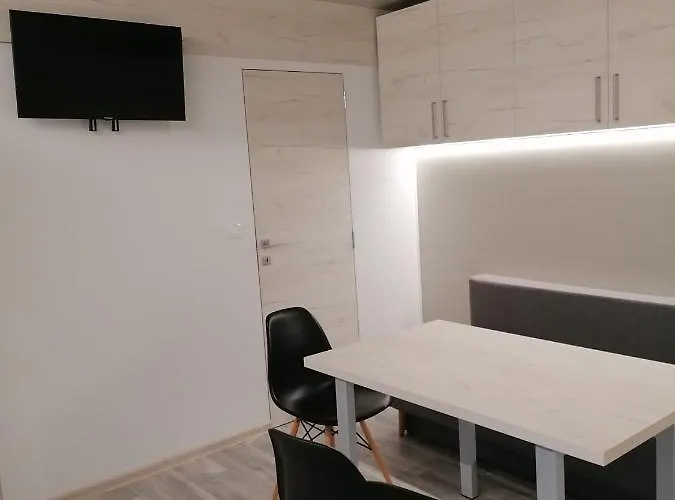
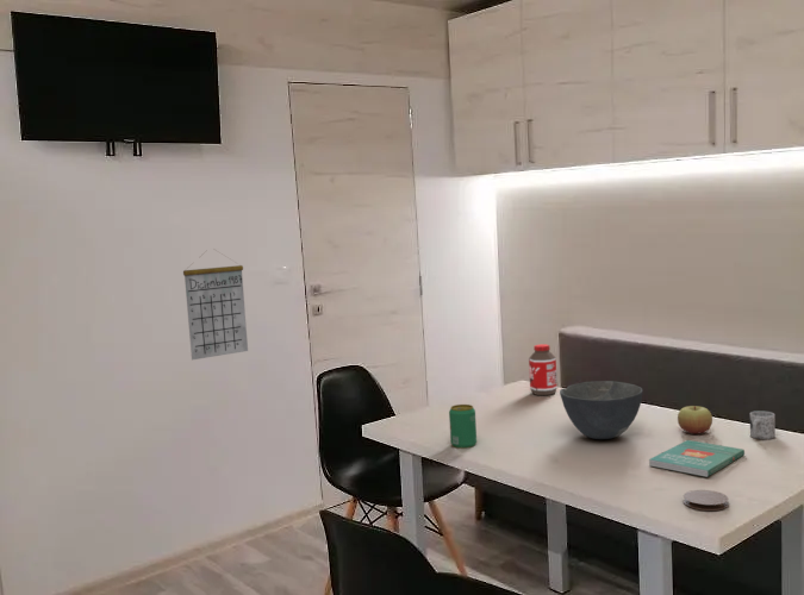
+ bowl [559,380,643,440]
+ calendar [182,249,249,361]
+ apple [677,405,713,434]
+ coaster [683,489,730,512]
+ beverage can [448,403,478,450]
+ book [648,439,746,478]
+ mug [749,409,777,440]
+ bottle [528,344,559,396]
